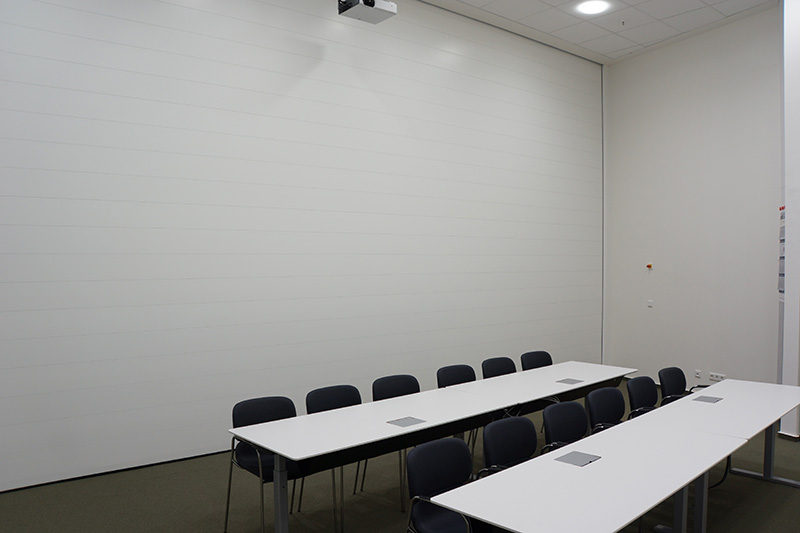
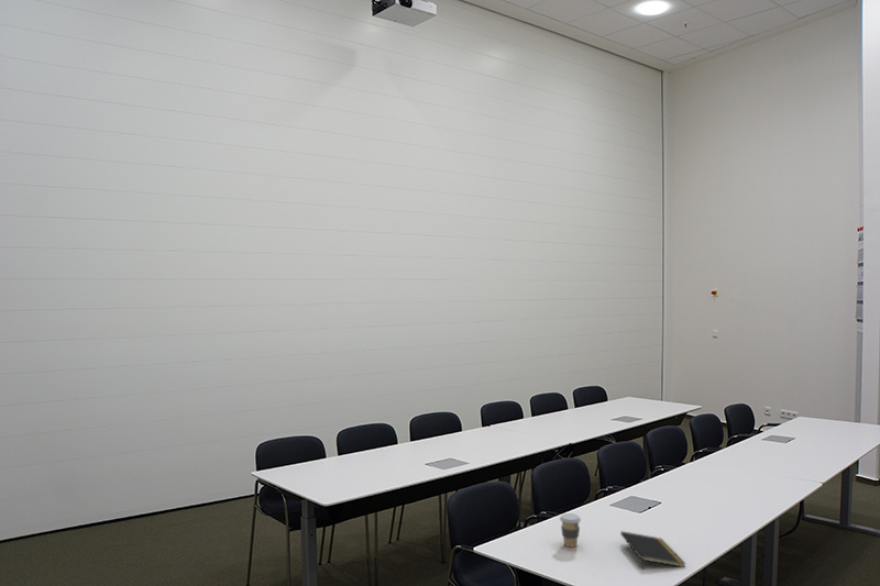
+ notepad [619,530,686,571]
+ coffee cup [559,512,582,548]
